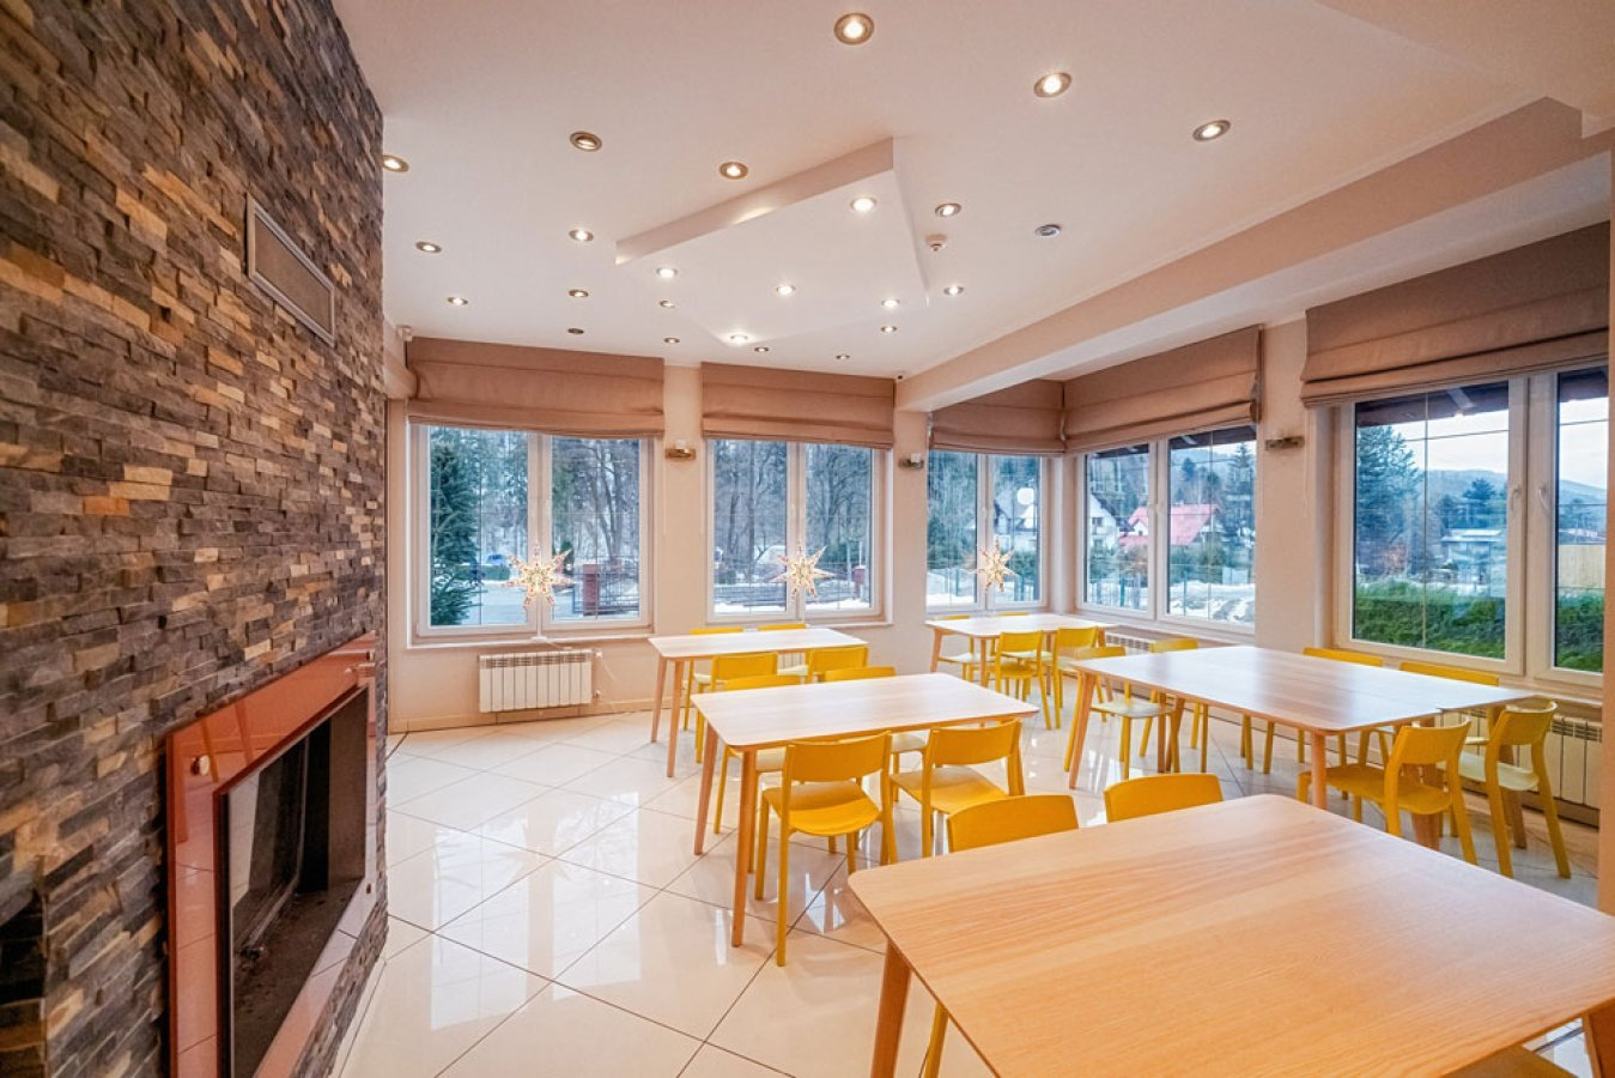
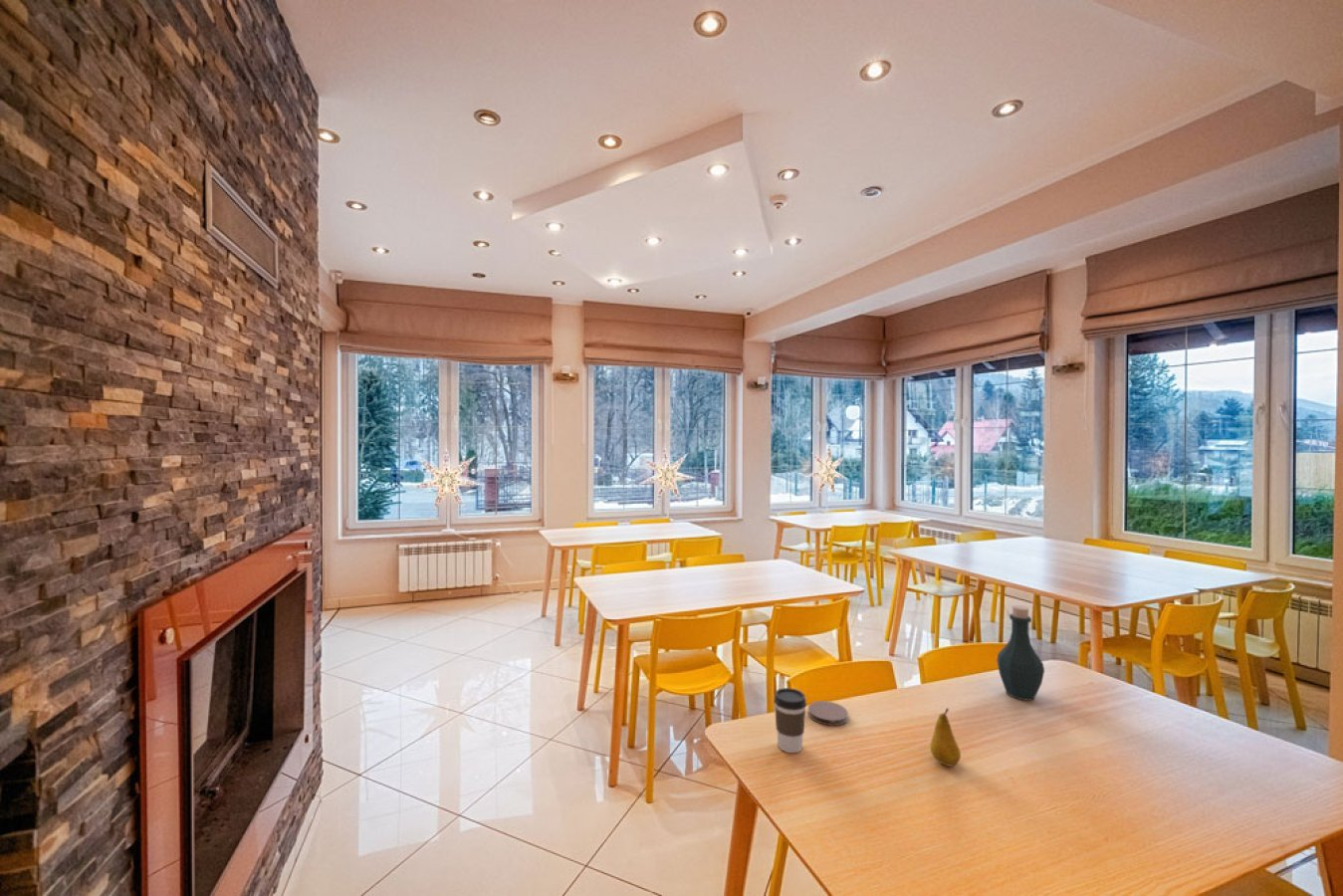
+ bottle [996,604,1045,702]
+ fruit [930,707,962,767]
+ coaster [807,700,849,727]
+ coffee cup [773,687,807,754]
